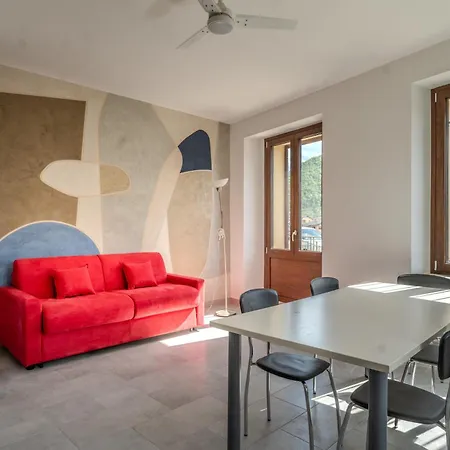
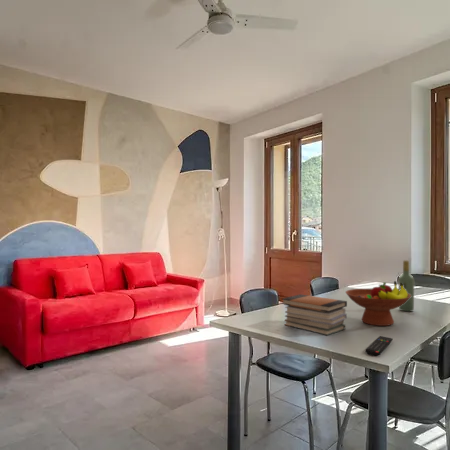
+ book stack [280,293,348,336]
+ wine bottle [397,259,415,312]
+ fruit bowl [345,280,411,327]
+ remote control [364,335,394,357]
